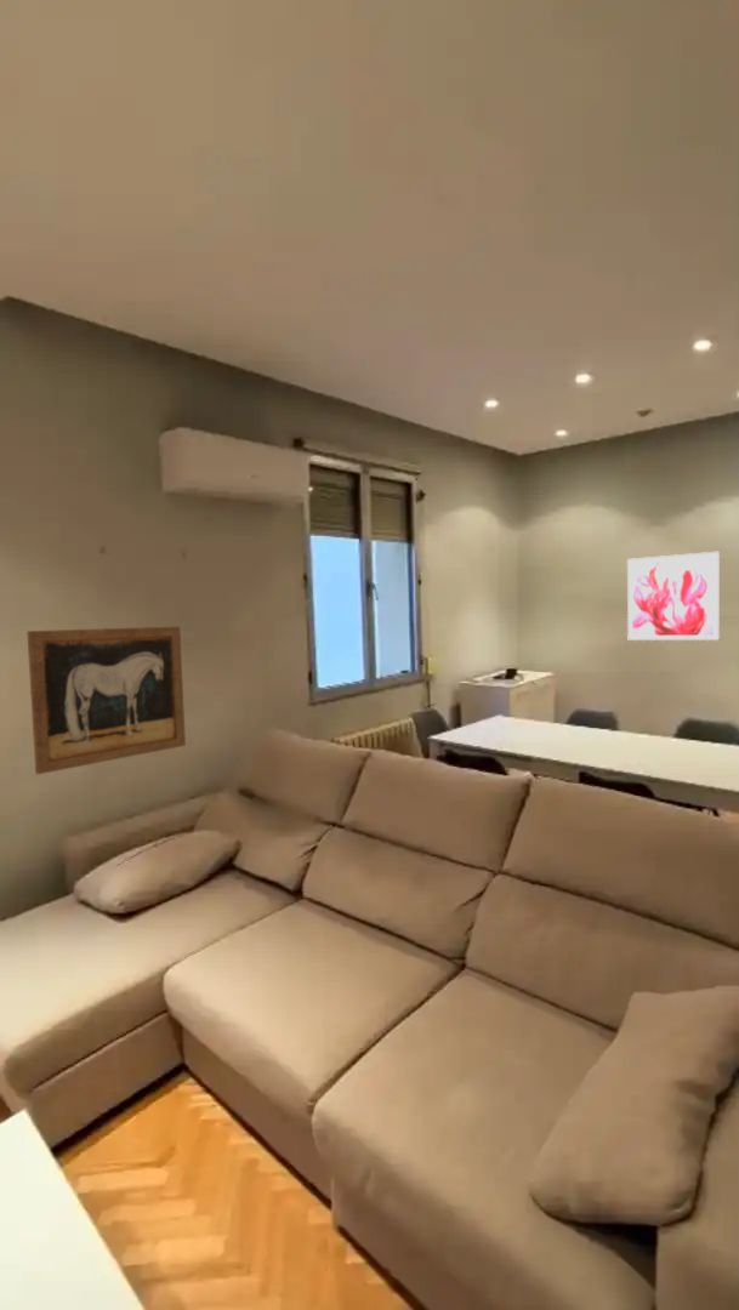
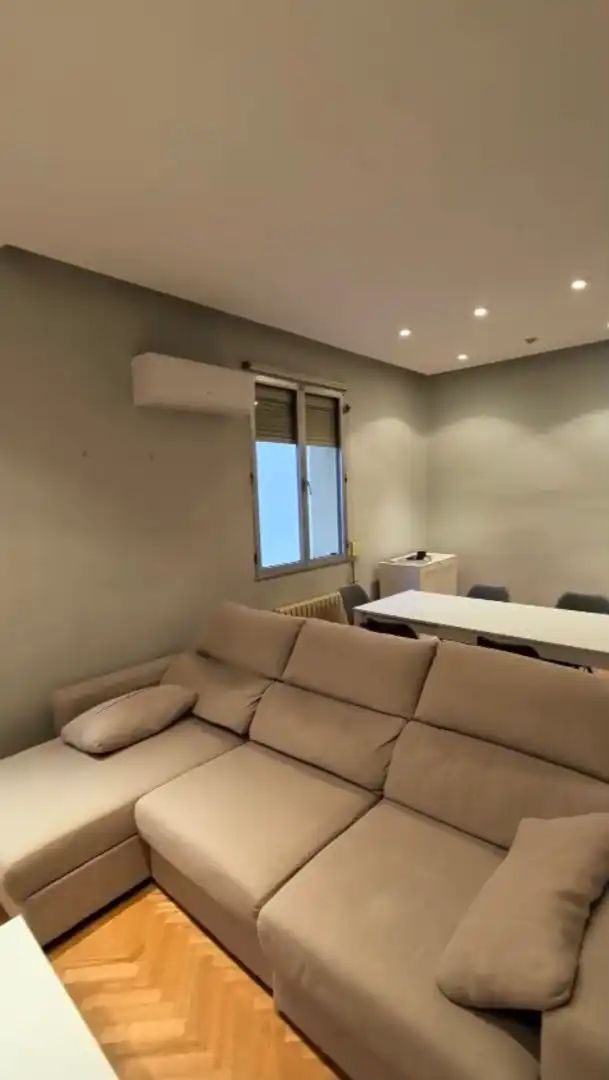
- wall art [626,551,721,642]
- wall art [25,626,187,775]
